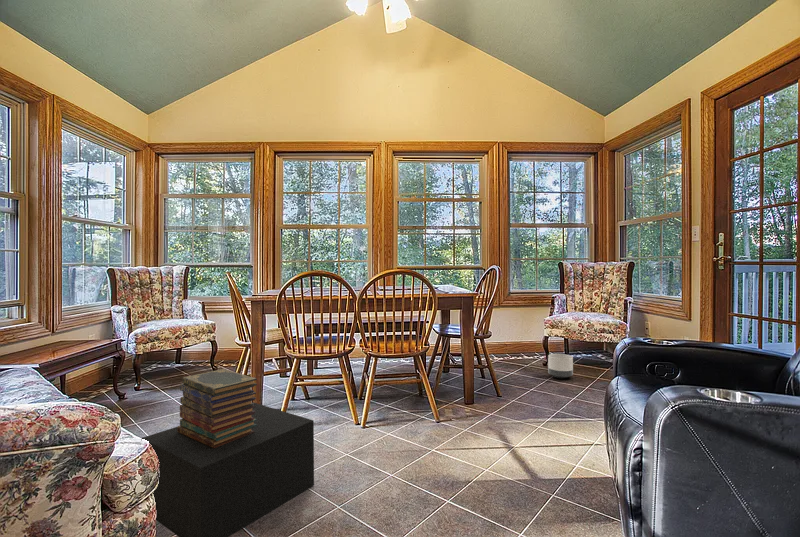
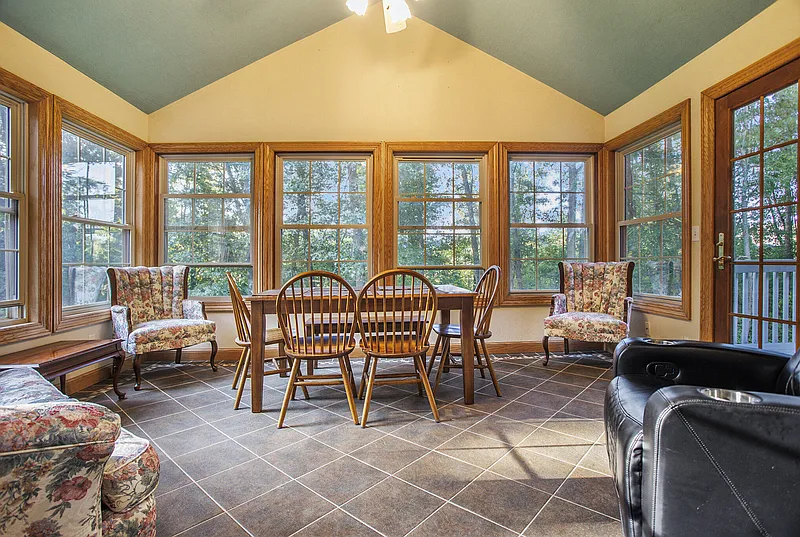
- ottoman [141,401,315,537]
- book stack [177,368,258,448]
- planter [547,353,574,379]
